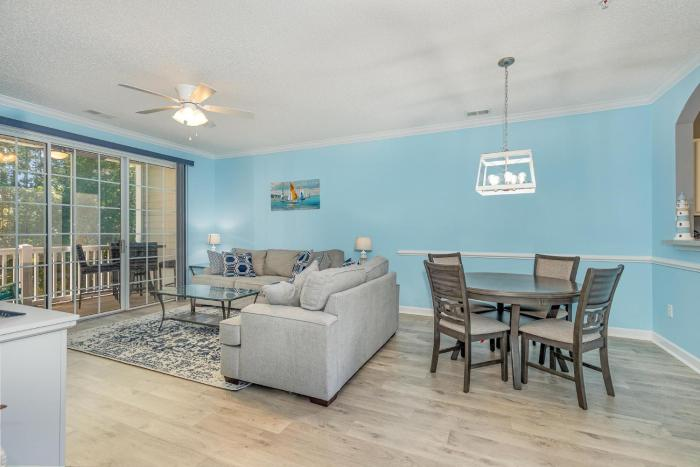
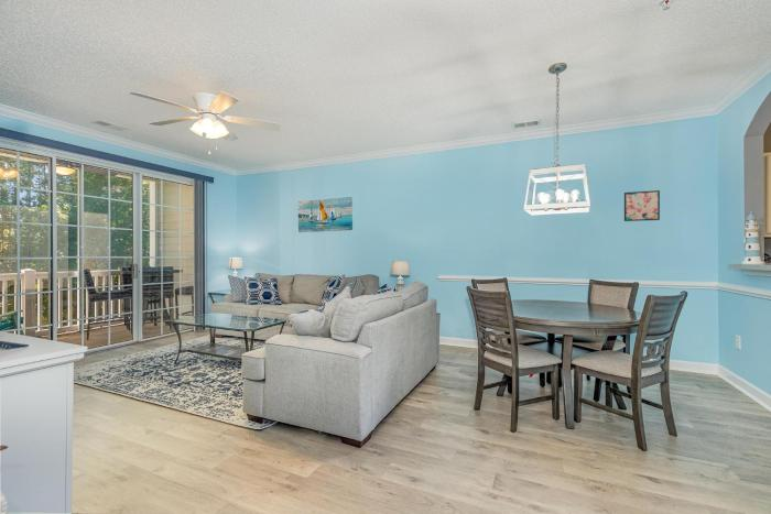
+ wall art [623,189,661,222]
